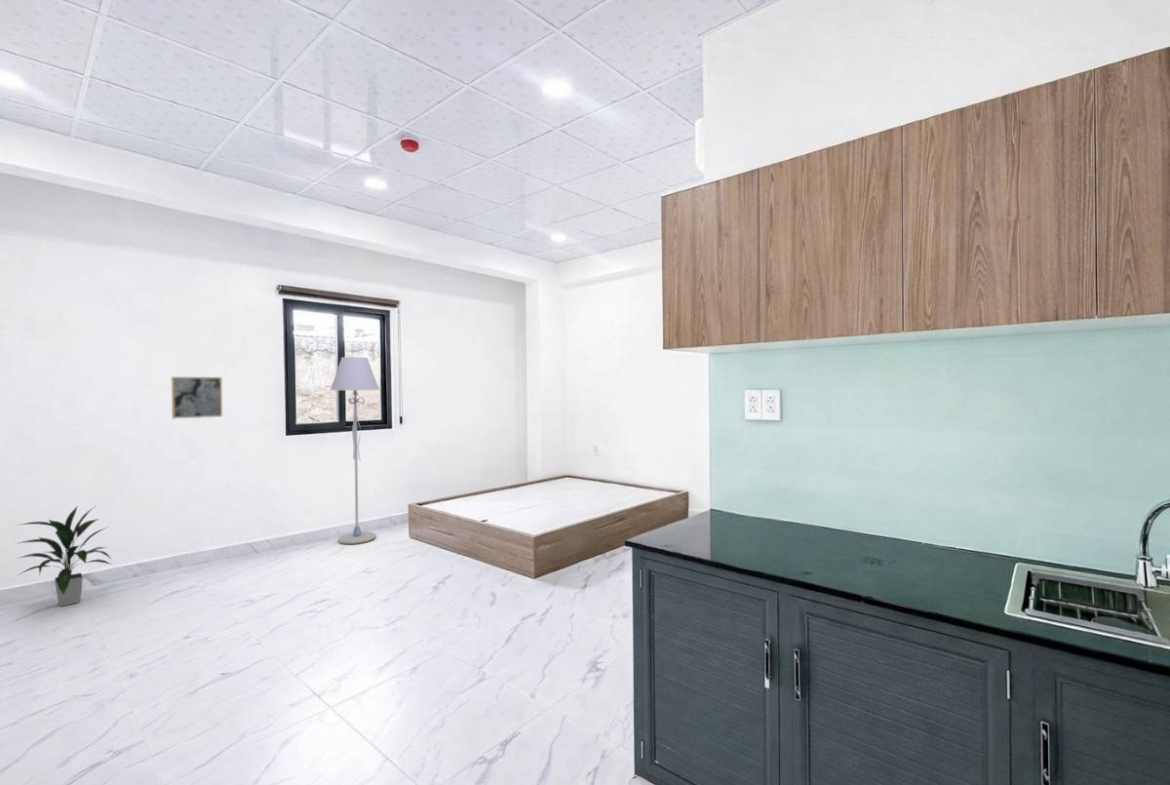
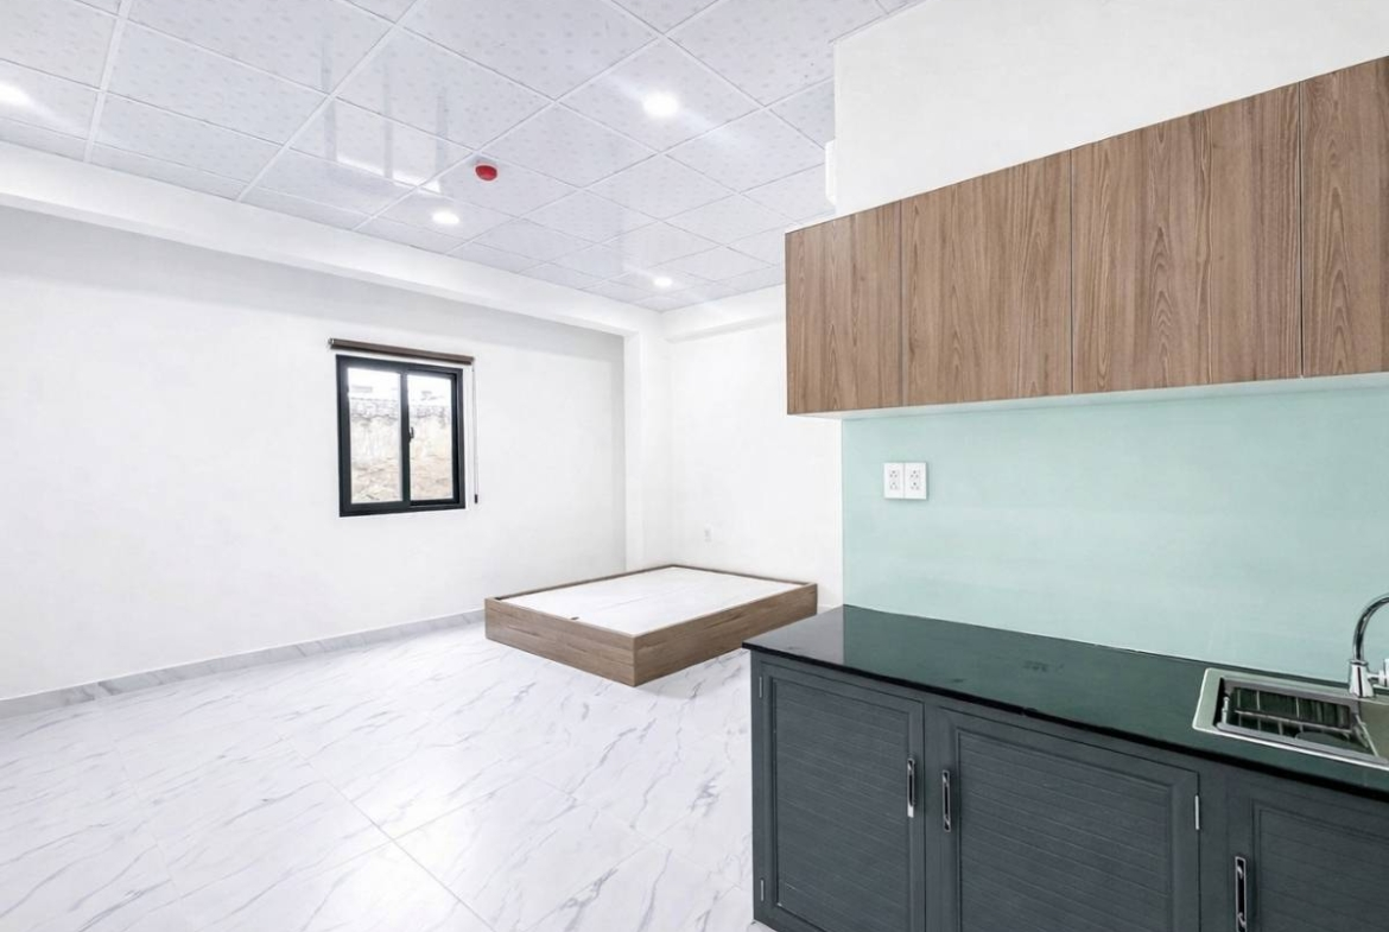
- indoor plant [14,504,113,608]
- floor lamp [329,356,381,545]
- wall art [170,376,223,420]
